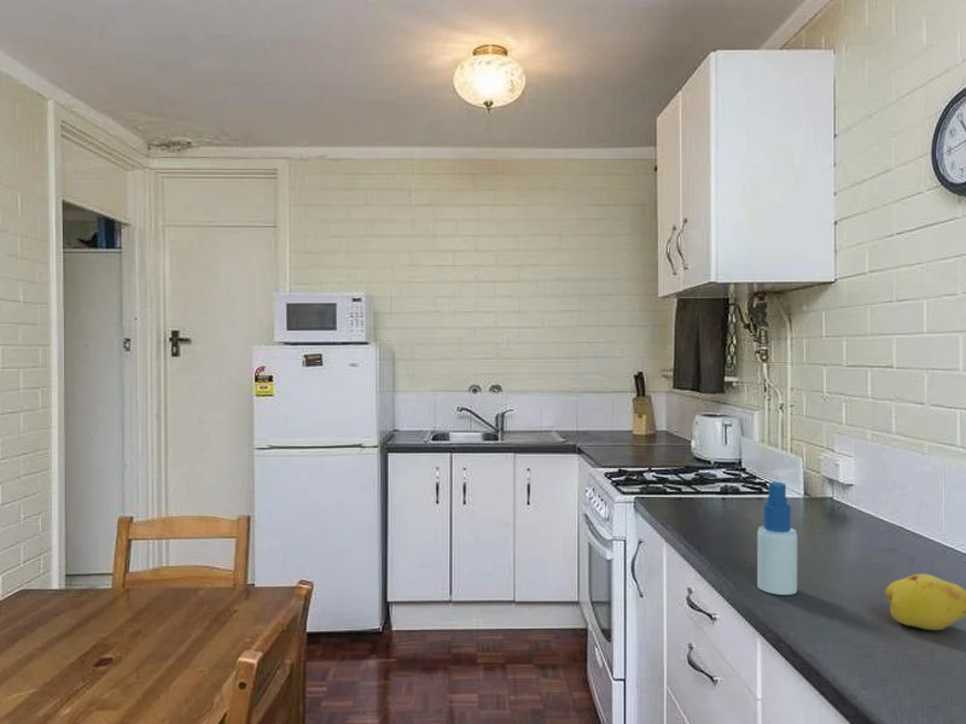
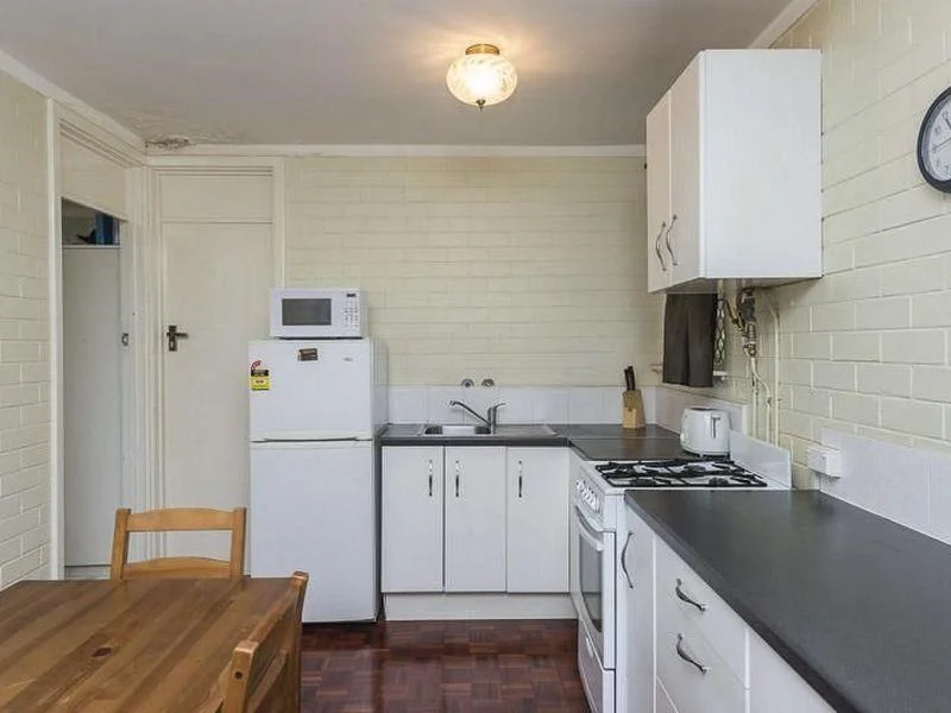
- spray bottle [756,480,798,596]
- fruit [884,573,966,631]
